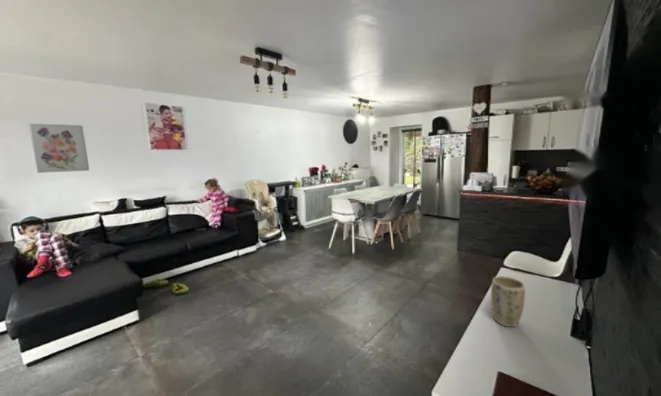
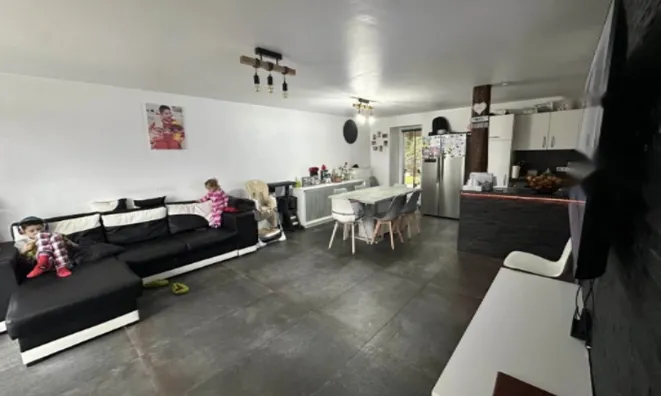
- plant pot [490,275,526,328]
- wall art [28,122,91,174]
